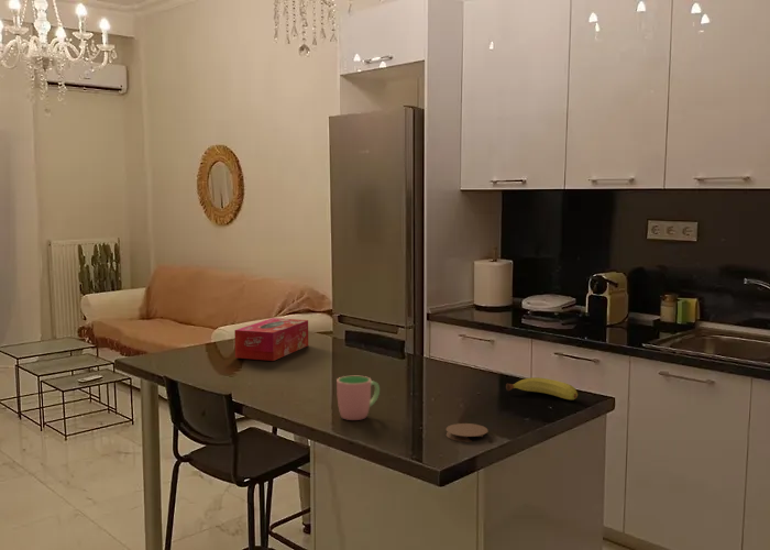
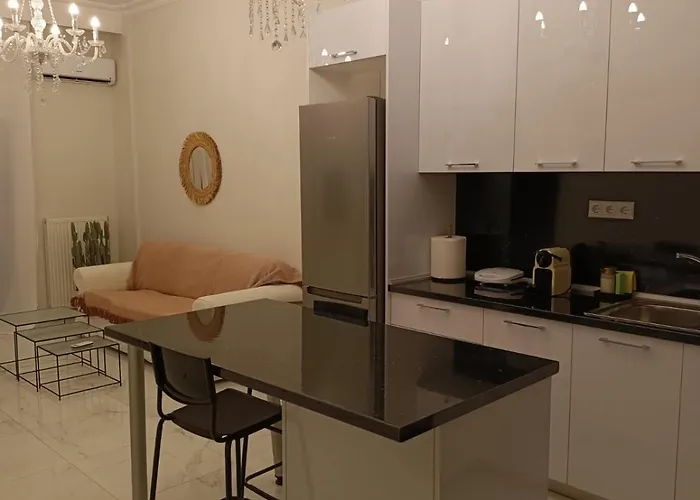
- fruit [505,376,579,402]
- coaster [446,422,488,443]
- cup [336,375,381,421]
- tissue box [233,317,309,362]
